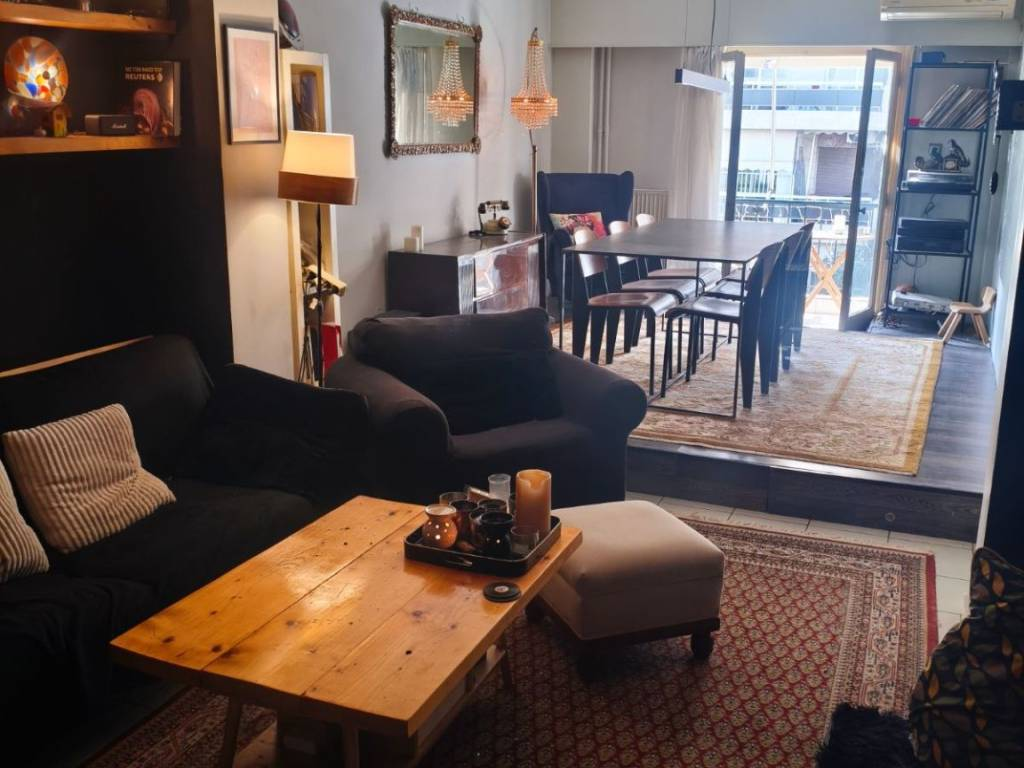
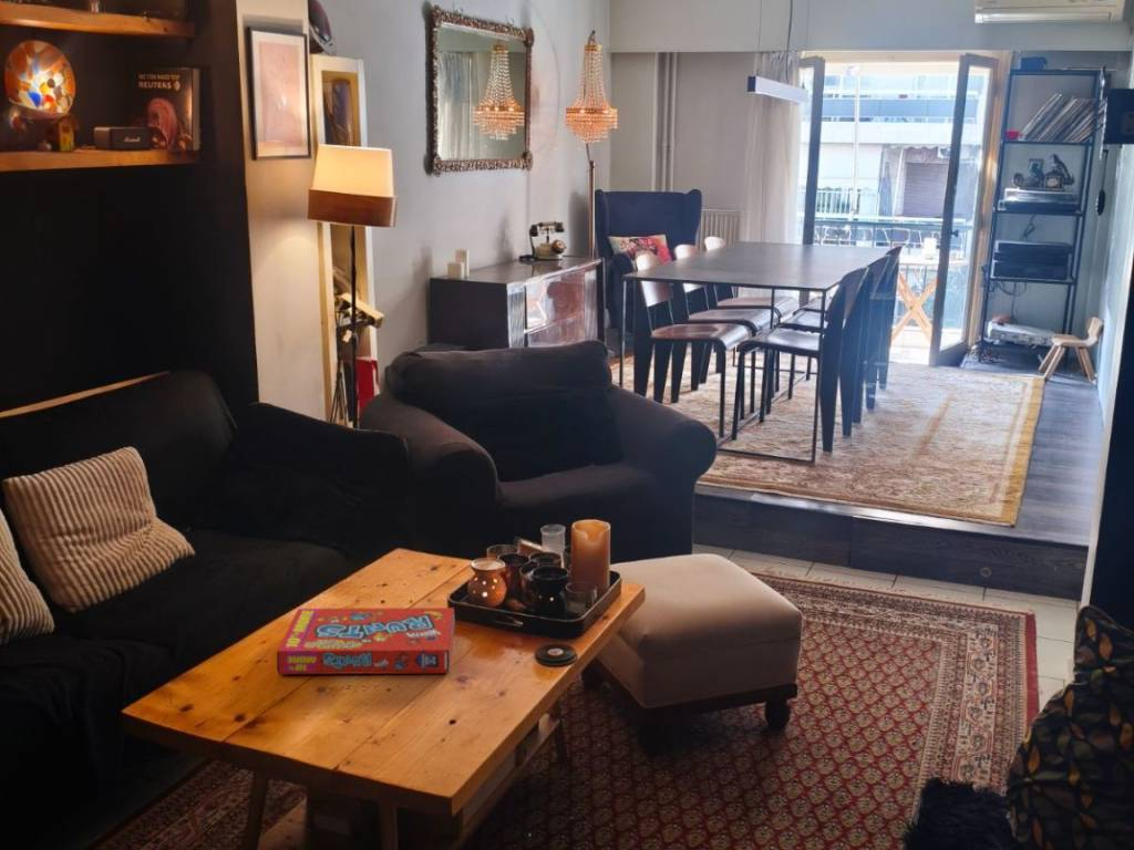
+ snack box [276,607,456,675]
